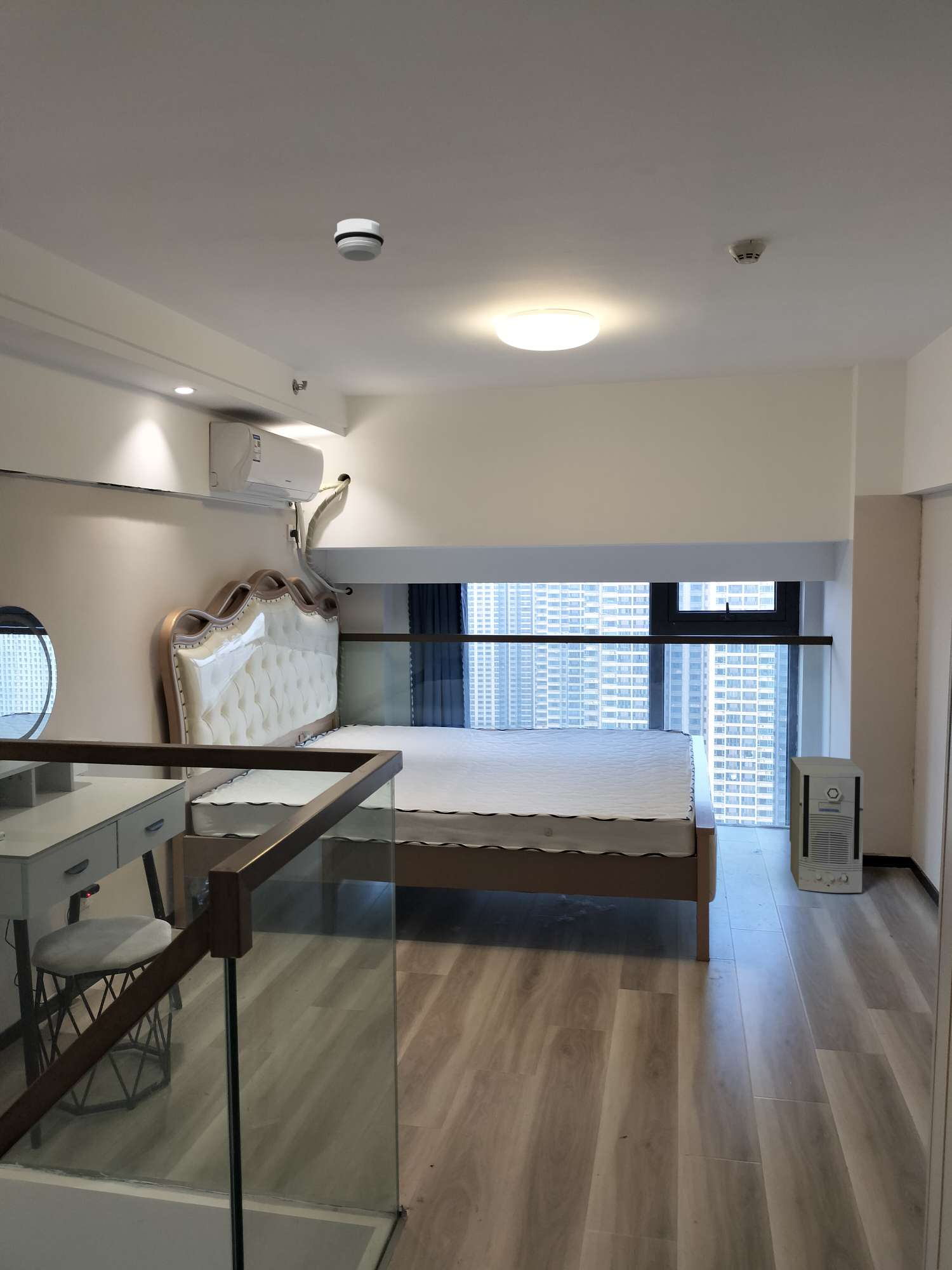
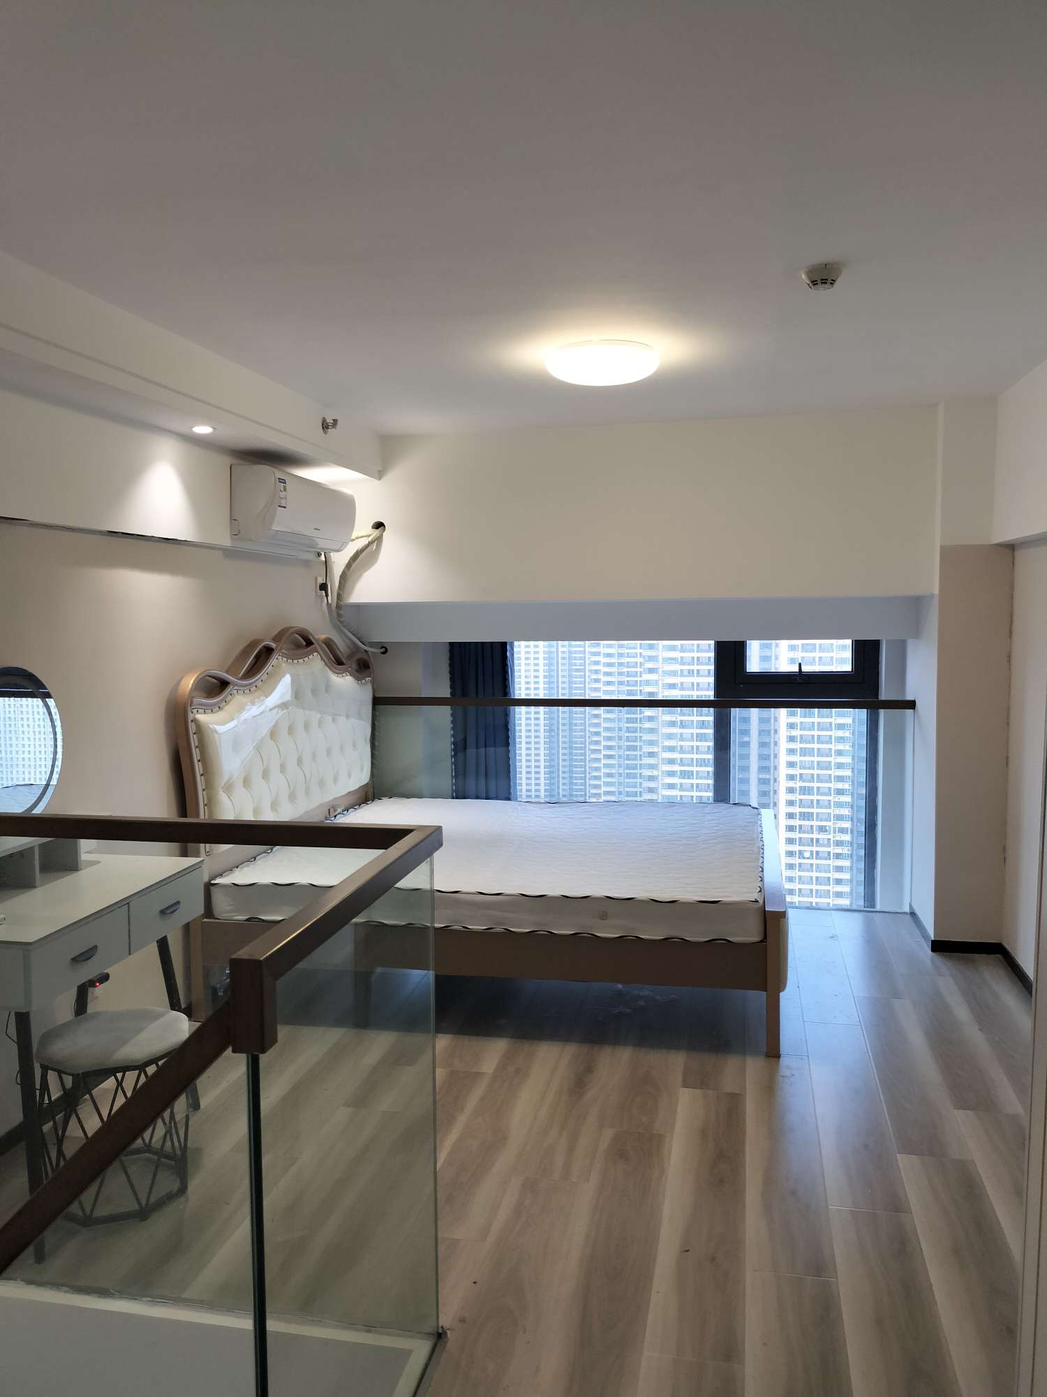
- air purifier [789,756,864,893]
- smoke detector [334,218,385,262]
